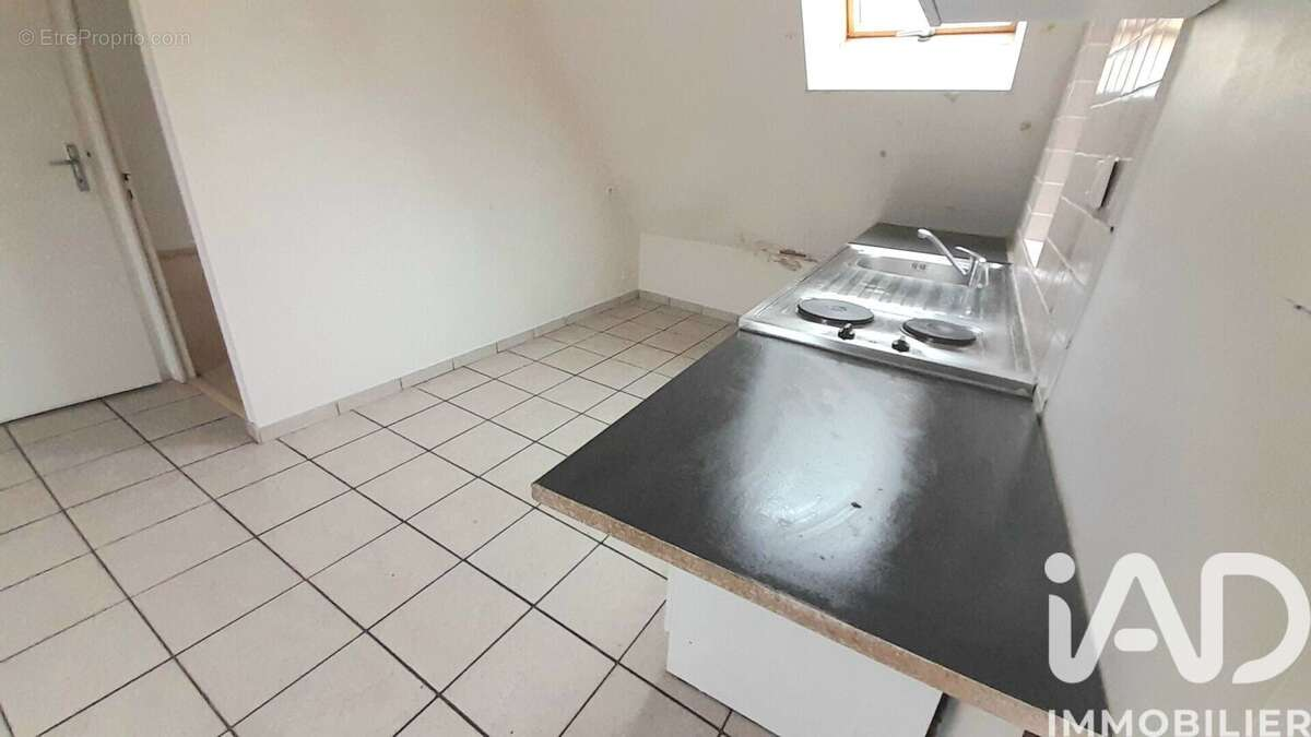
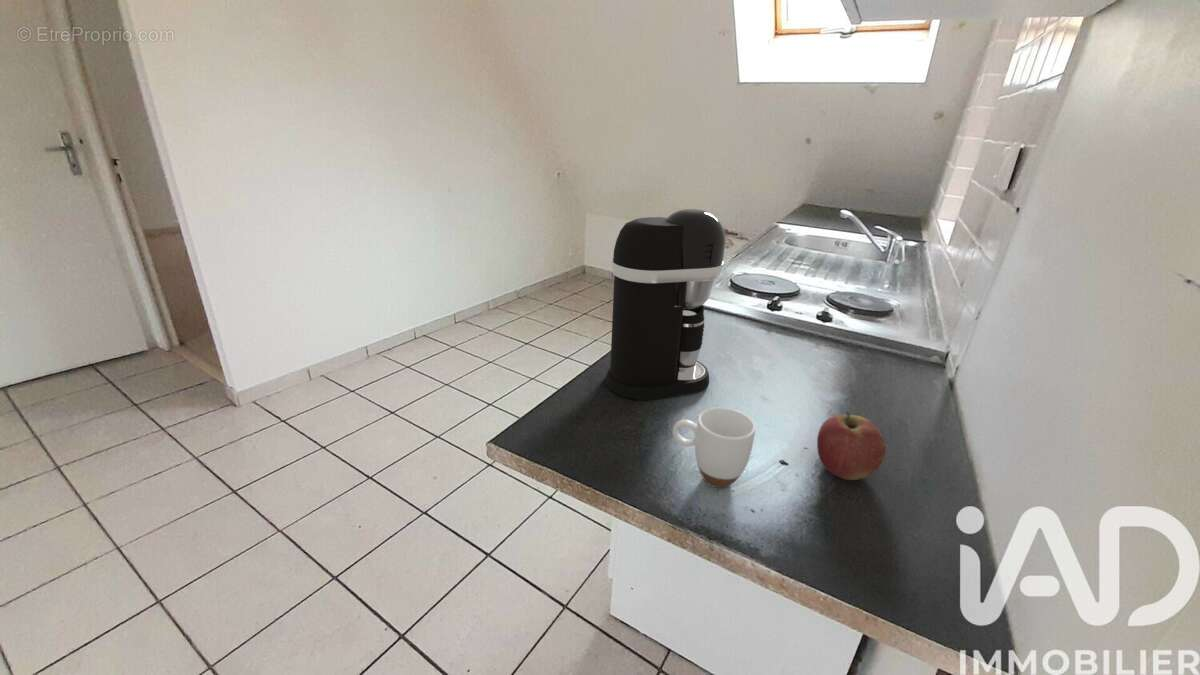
+ apple [816,410,887,481]
+ mug [671,407,757,489]
+ coffee maker [605,208,727,401]
